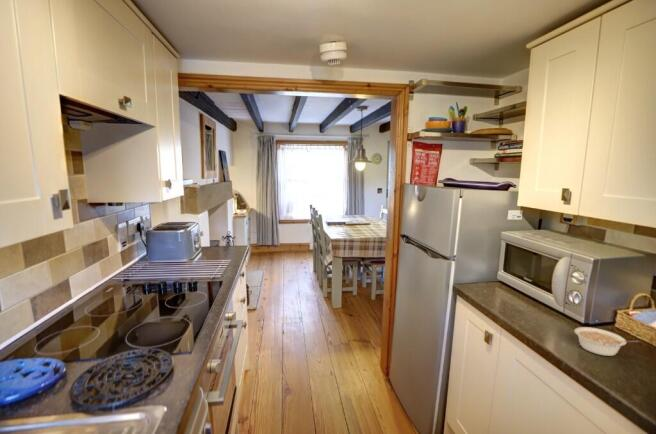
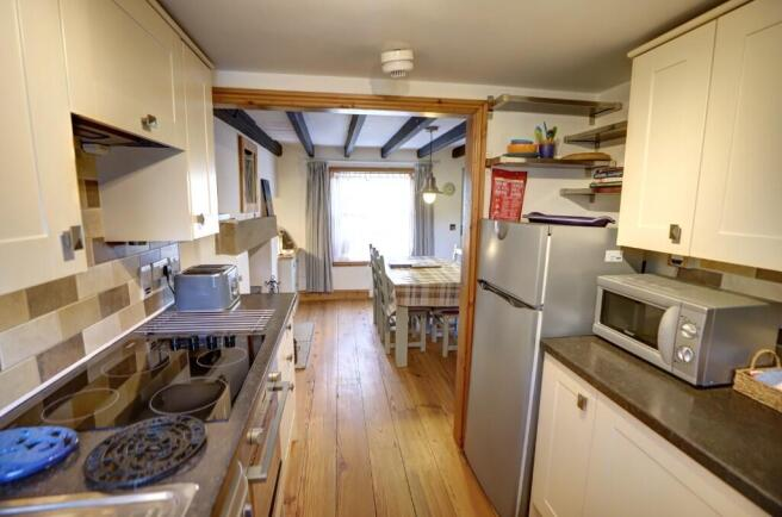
- legume [573,326,640,357]
